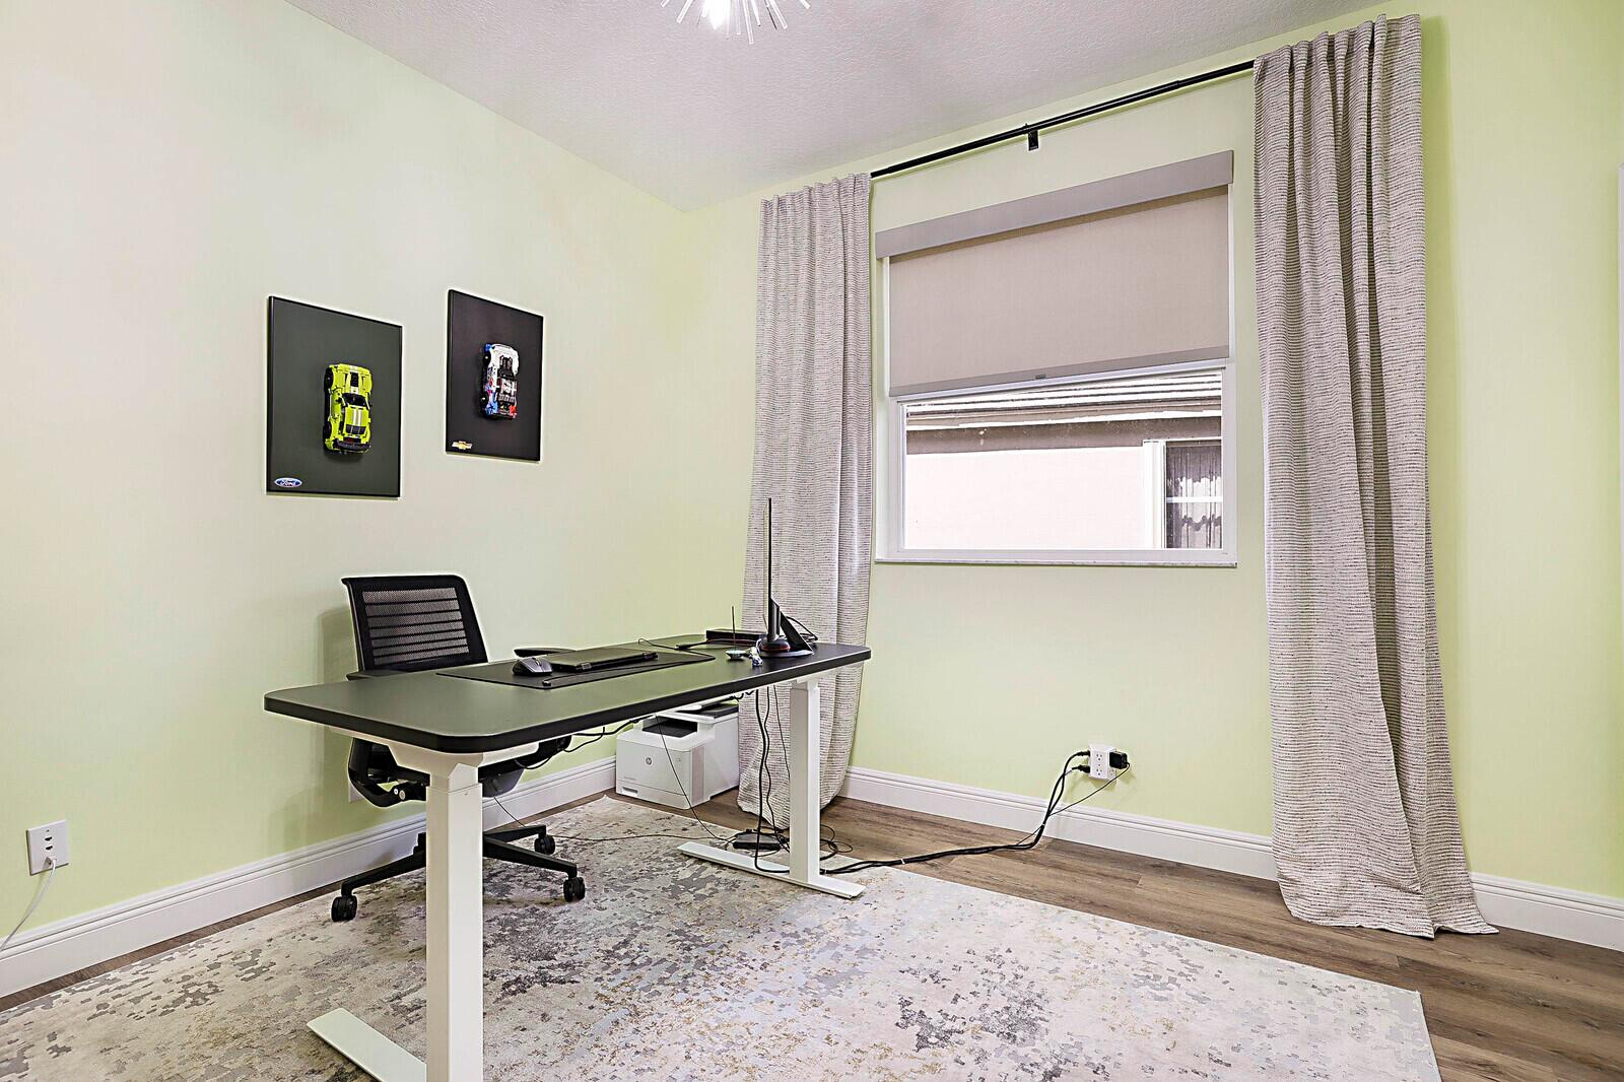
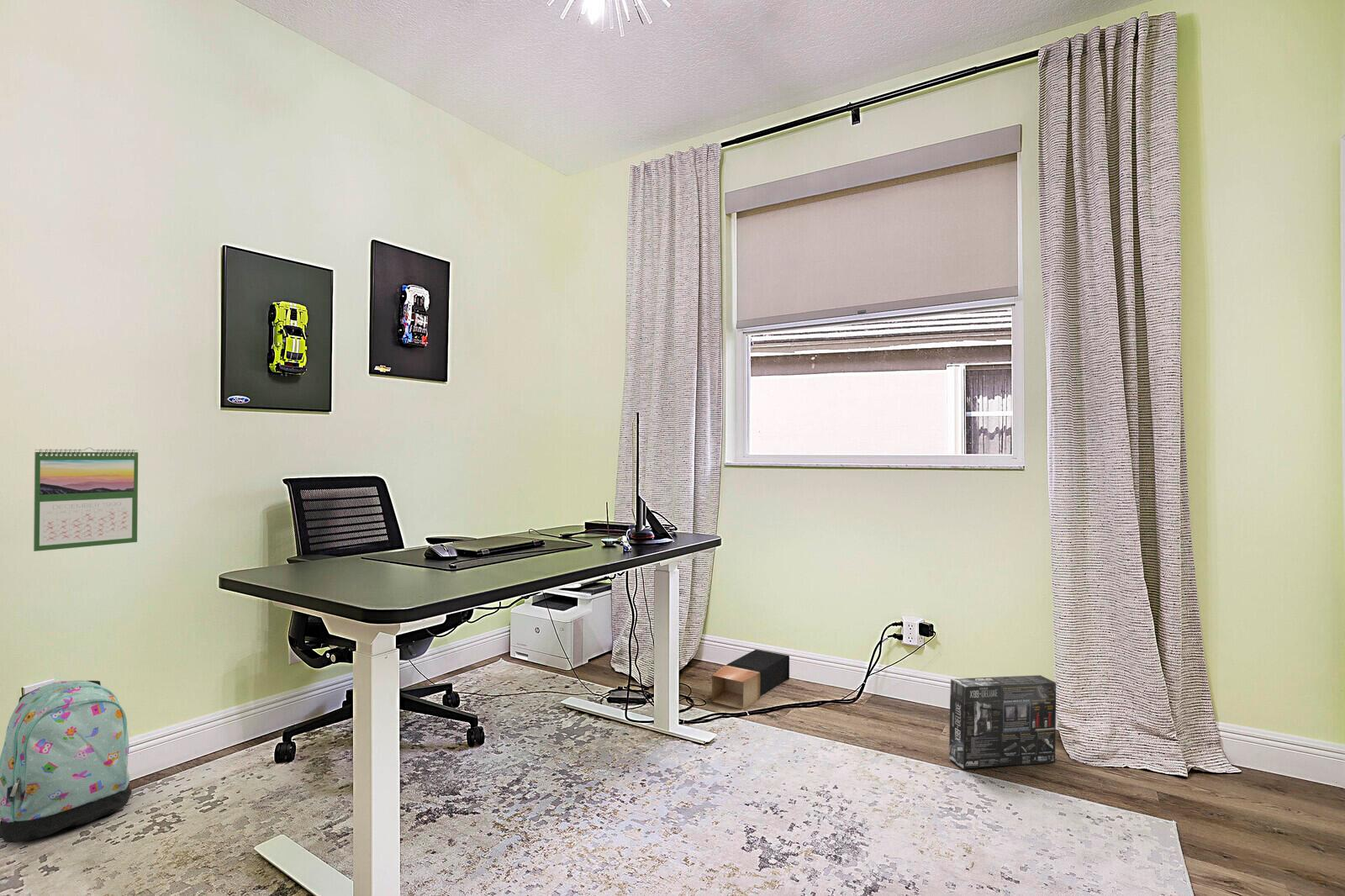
+ backpack [0,679,133,844]
+ calendar [33,446,139,552]
+ box [948,674,1057,770]
+ cardboard box [711,649,790,710]
